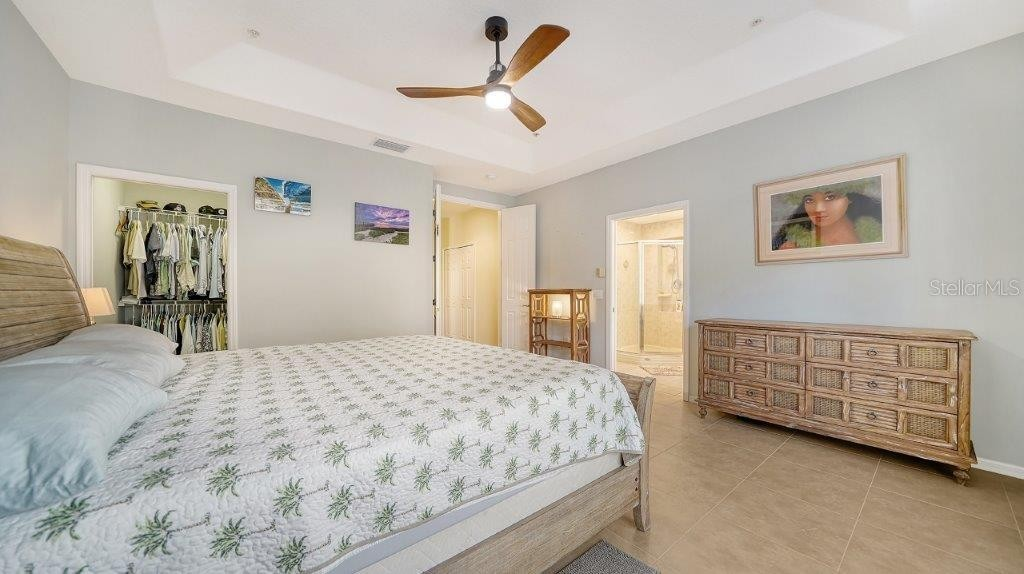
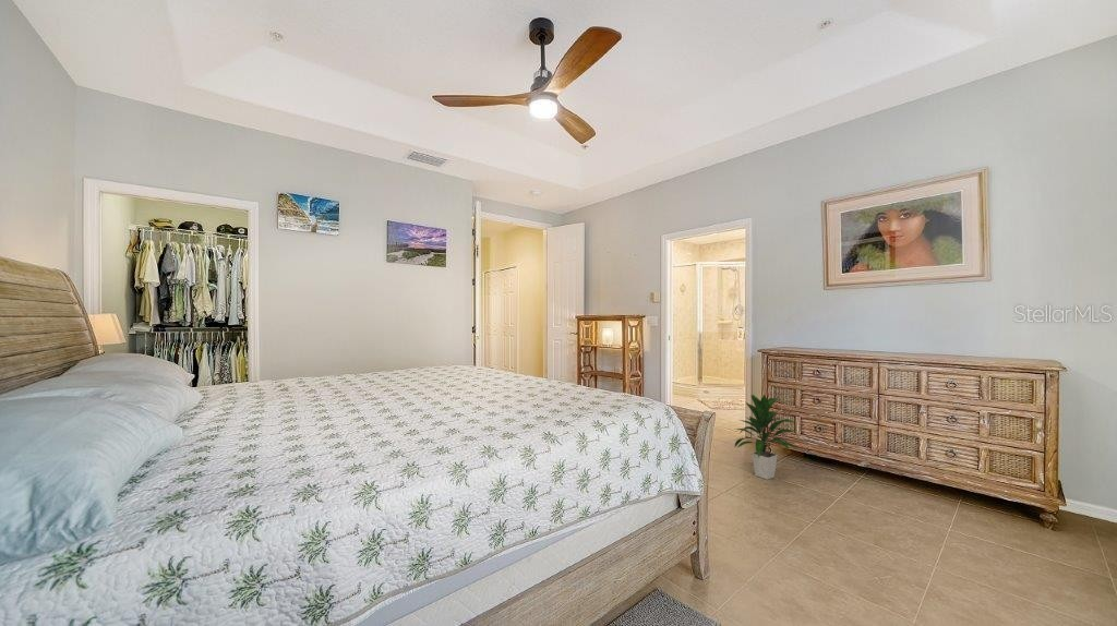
+ indoor plant [733,393,801,480]
